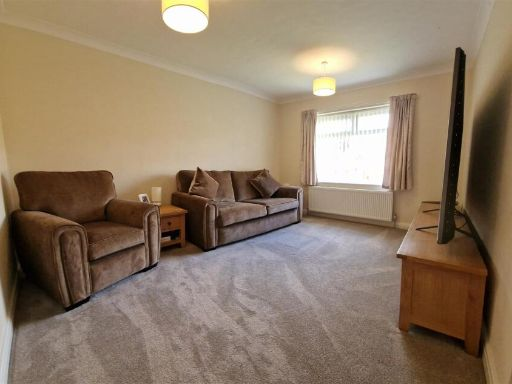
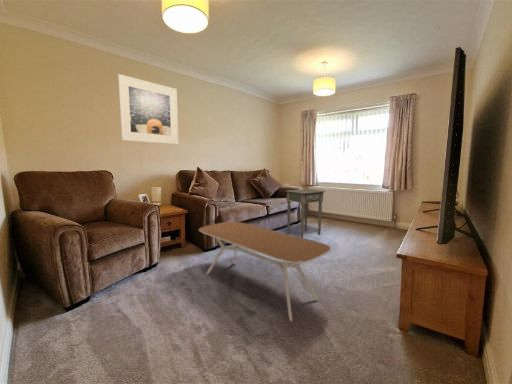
+ side table [285,188,326,238]
+ coffee table [198,221,331,322]
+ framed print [117,73,179,145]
